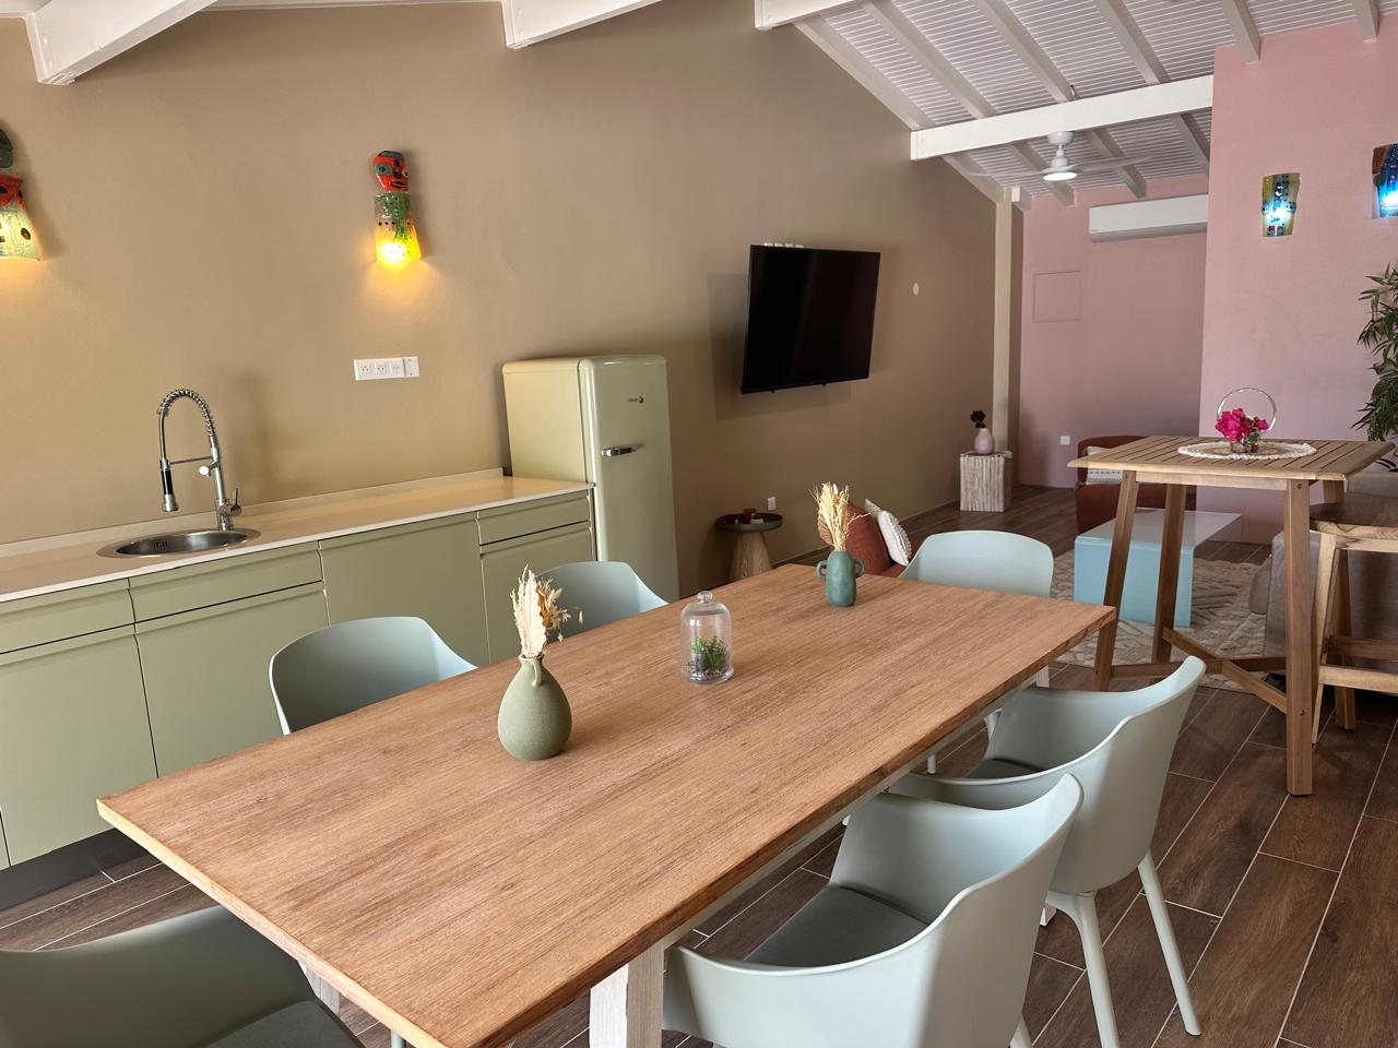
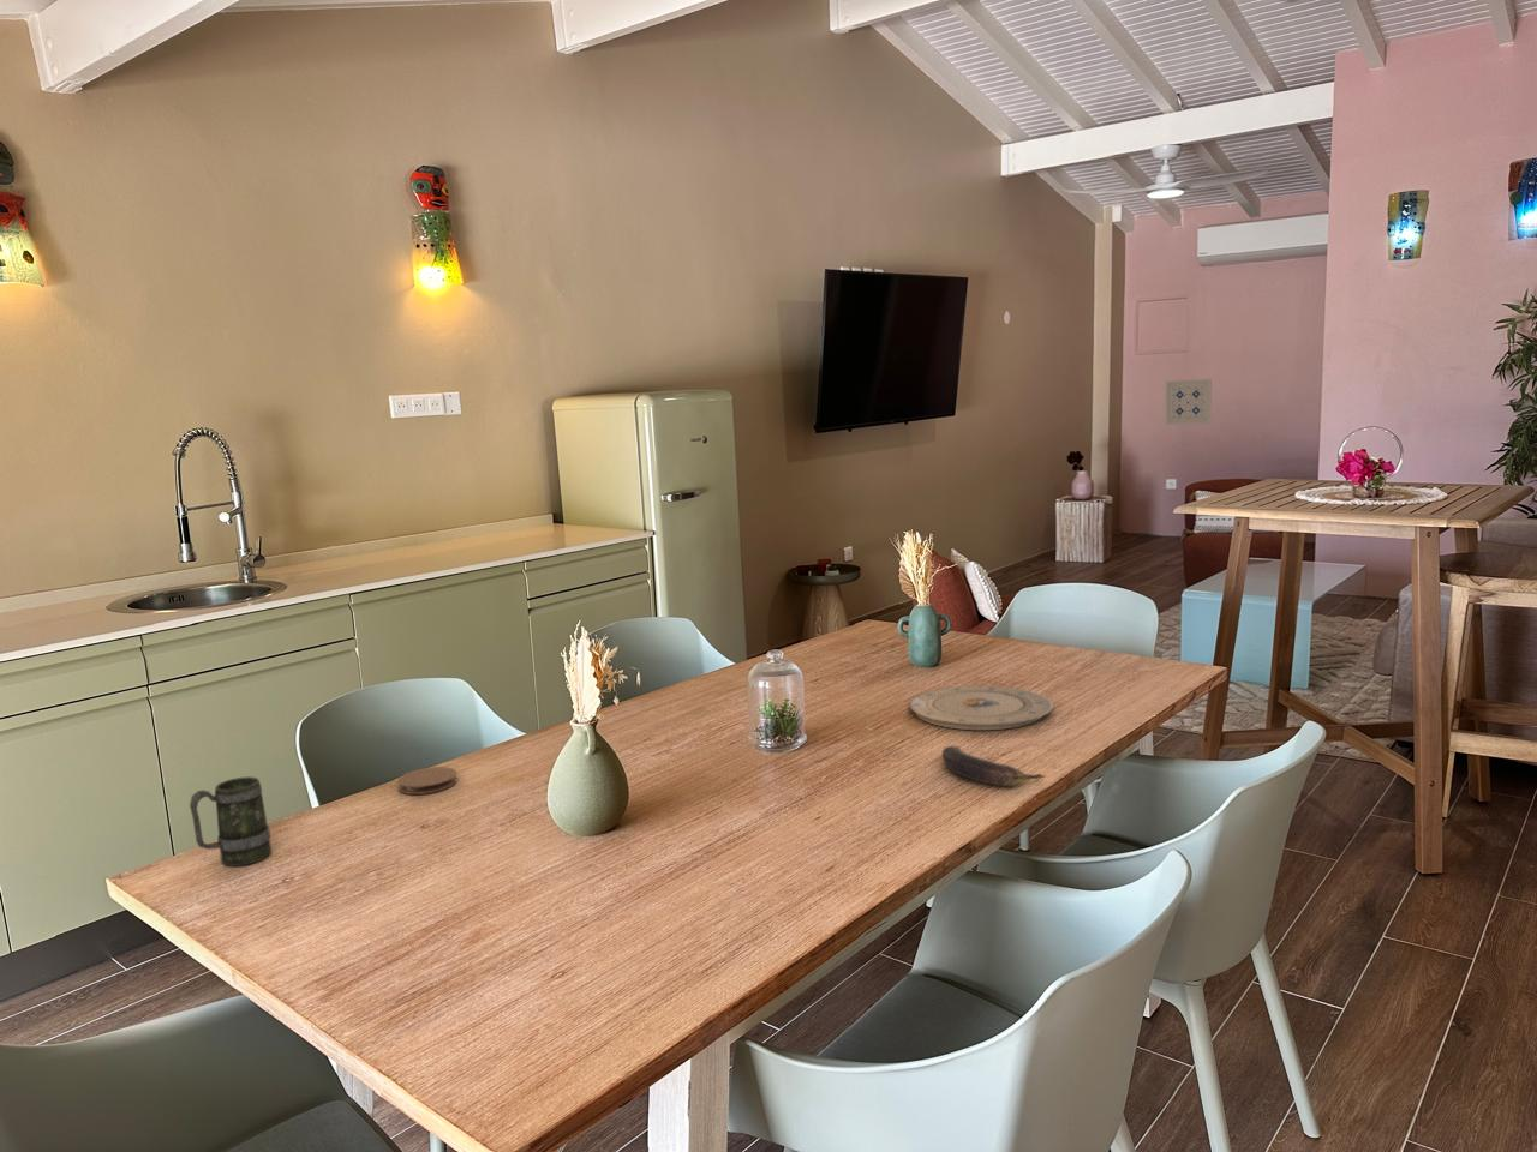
+ coaster [396,766,459,795]
+ plate [908,685,1054,731]
+ wall art [1164,378,1213,426]
+ mug [189,776,272,868]
+ banana [940,745,1046,788]
